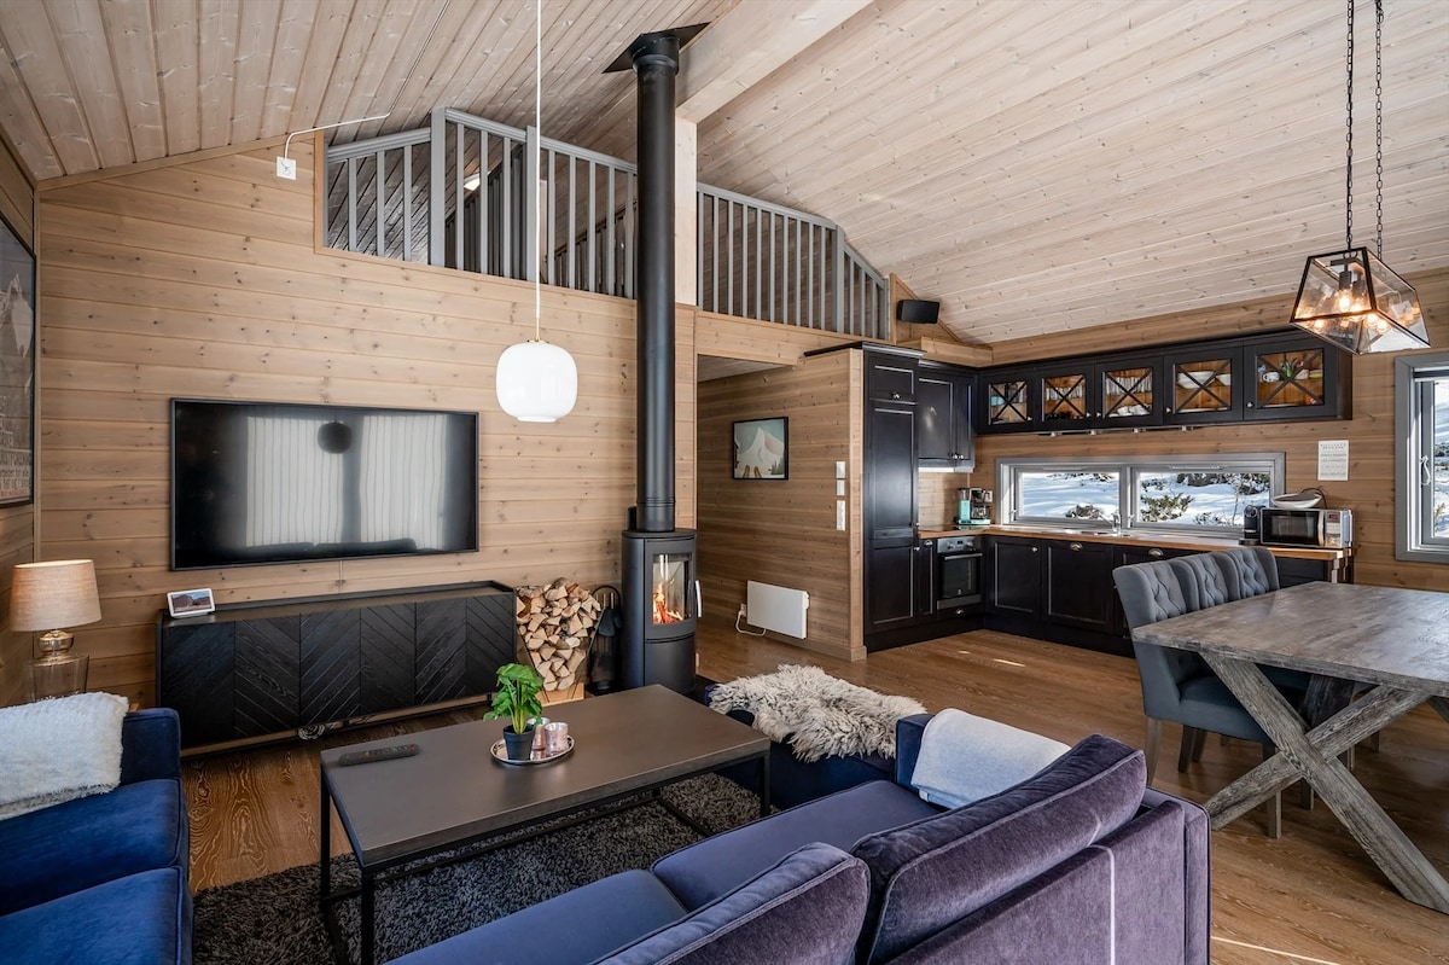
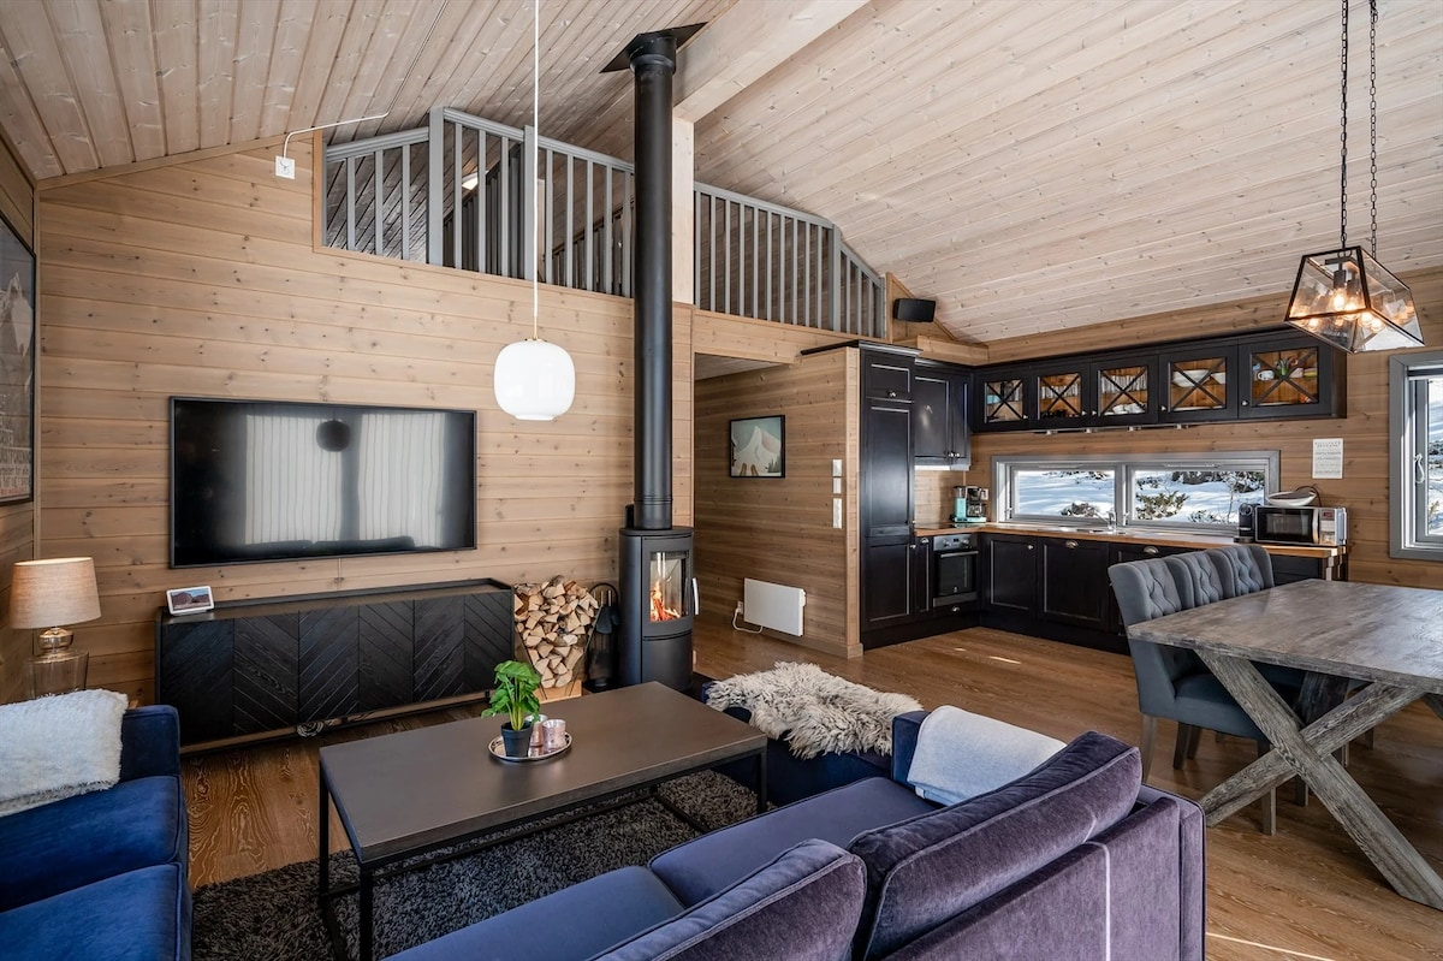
- remote control [338,743,420,767]
